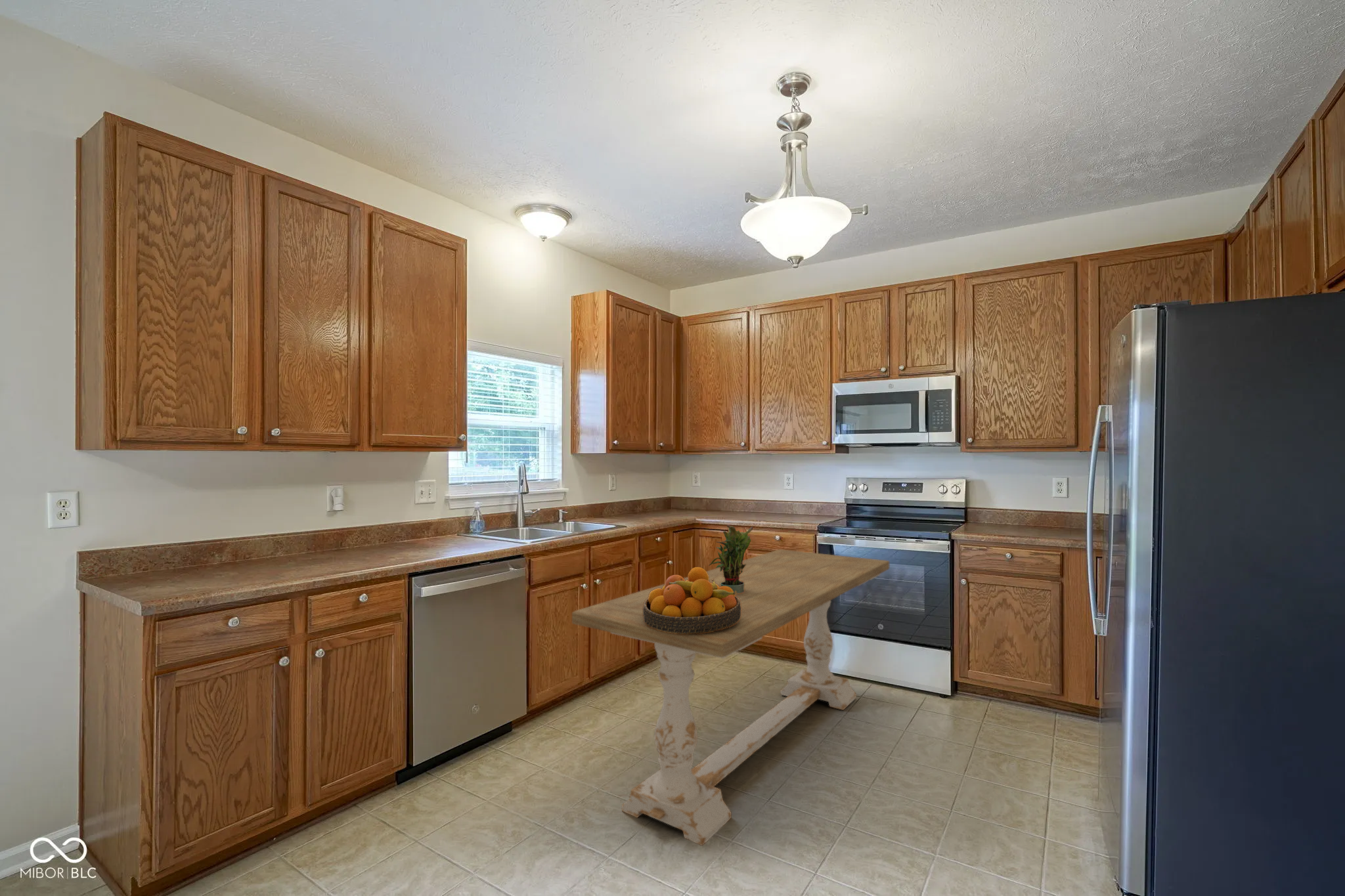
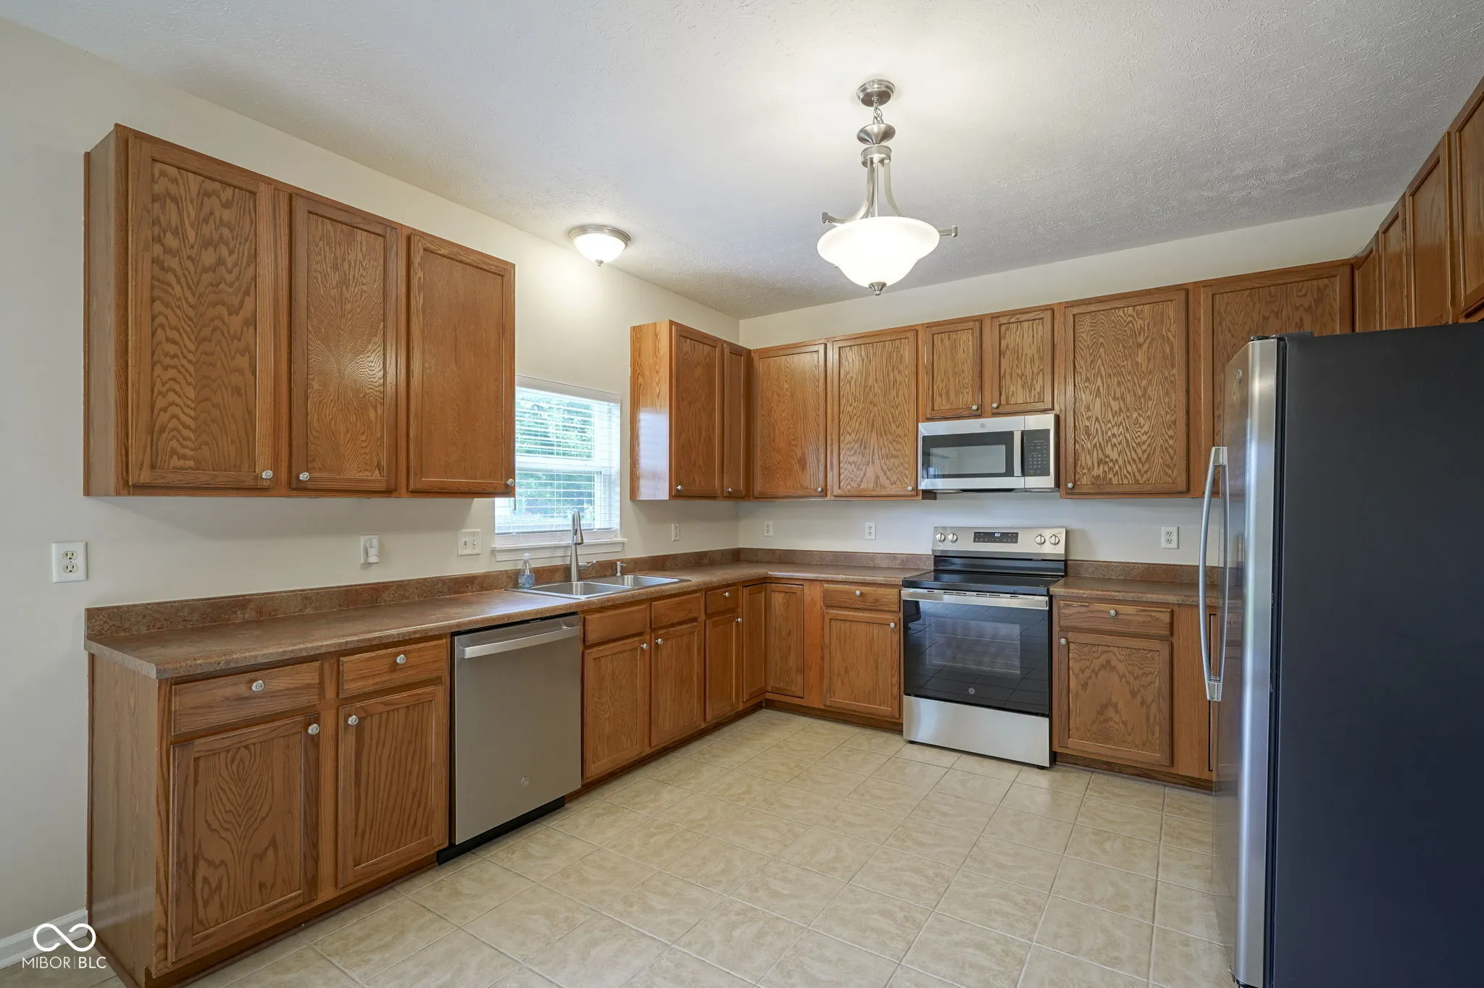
- fruit bowl [643,566,741,634]
- dining table [571,549,890,846]
- potted plant [708,524,753,593]
